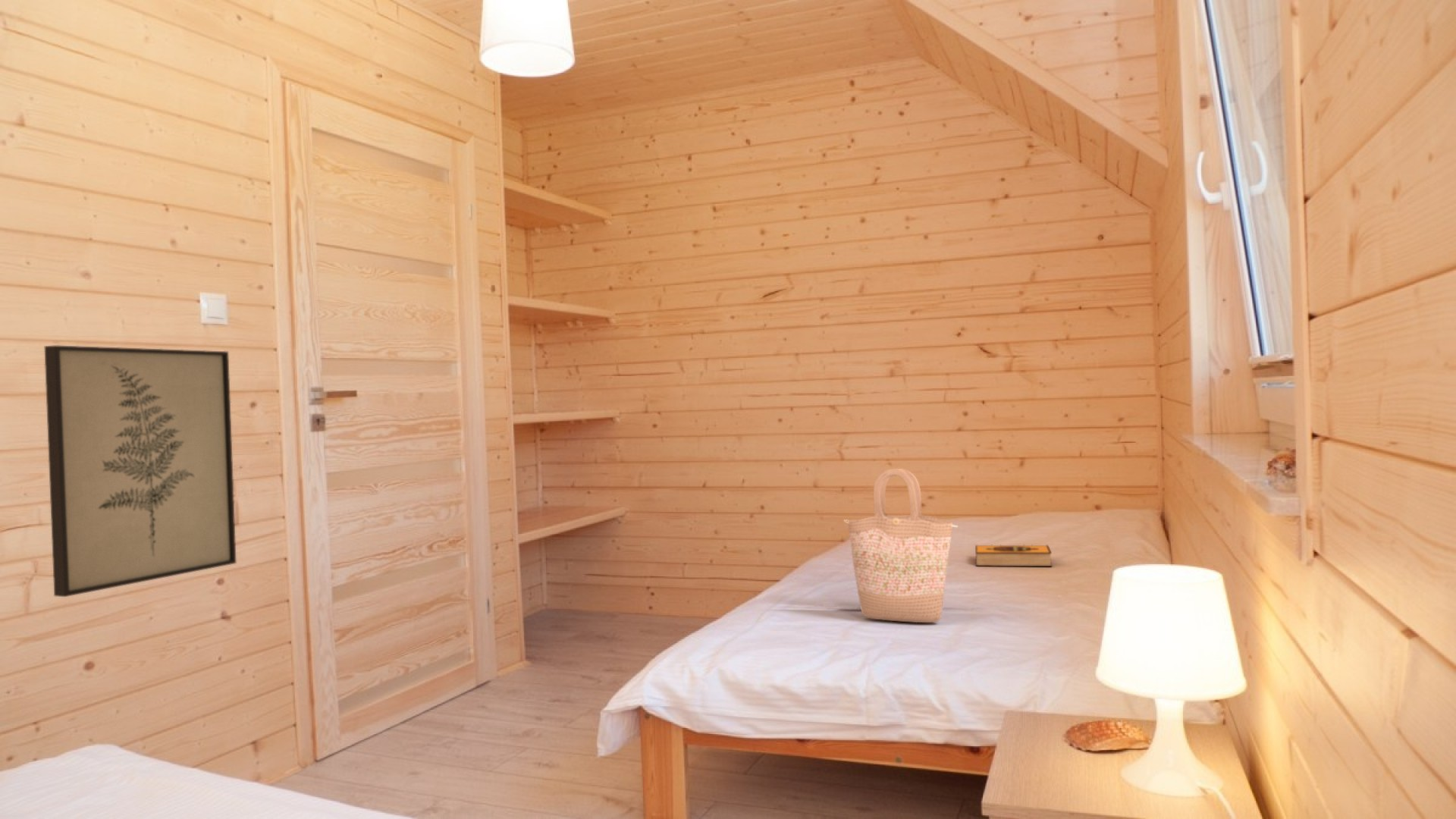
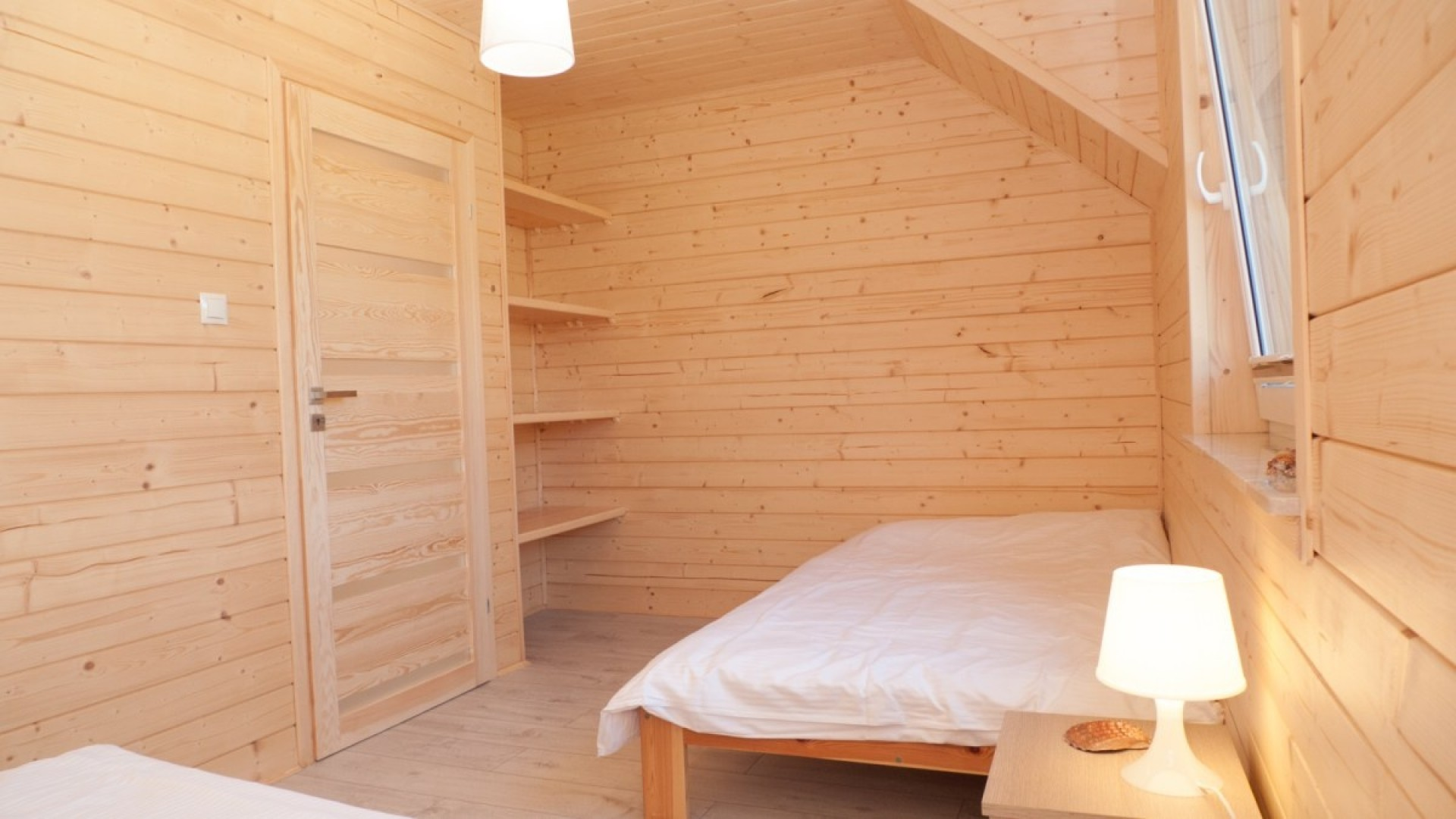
- hardback book [974,544,1053,567]
- shopping bag [843,468,959,623]
- wall art [44,344,237,598]
